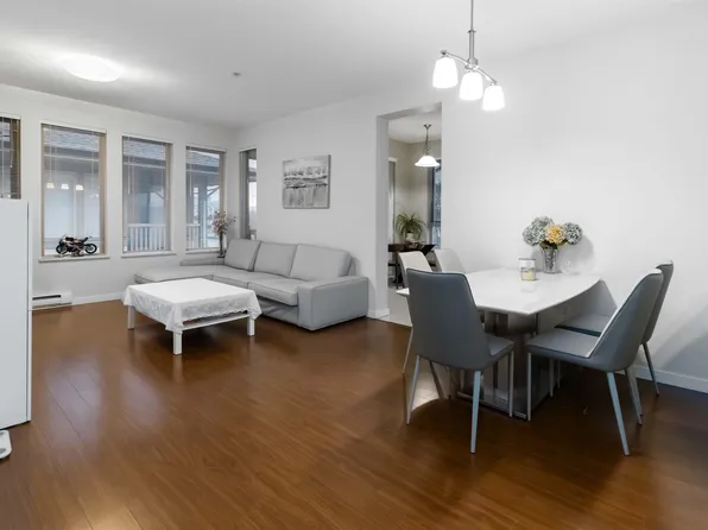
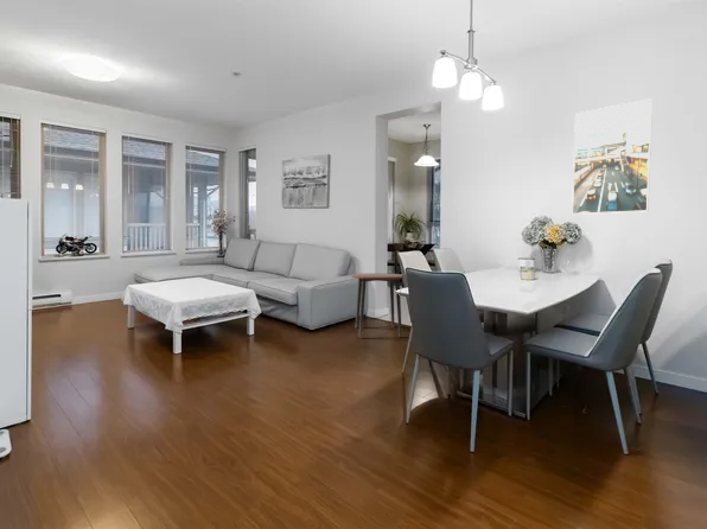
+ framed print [571,97,654,216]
+ side table [350,272,405,338]
